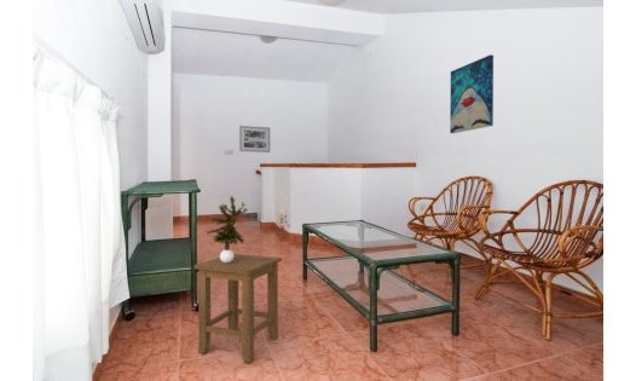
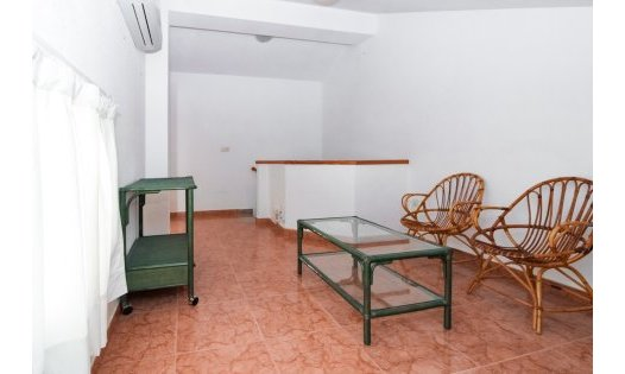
- wall art [449,53,495,134]
- potted plant [206,195,249,264]
- stool [193,253,283,364]
- wall art [238,125,271,154]
